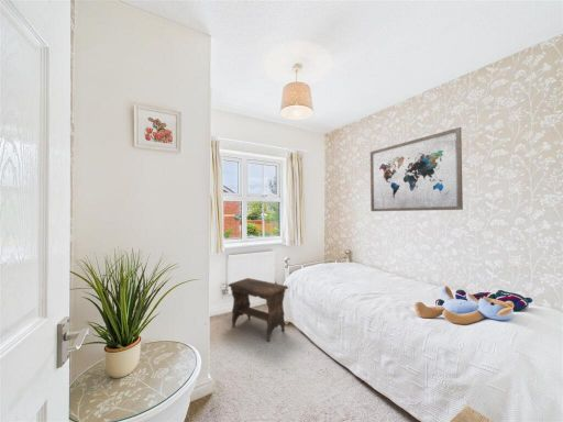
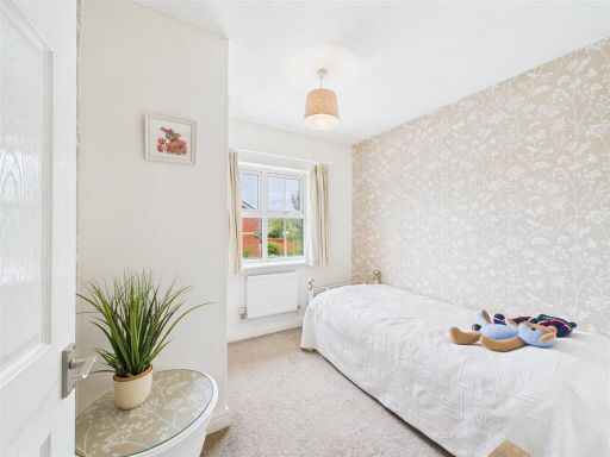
- footstool [227,277,289,343]
- wall art [369,126,464,212]
